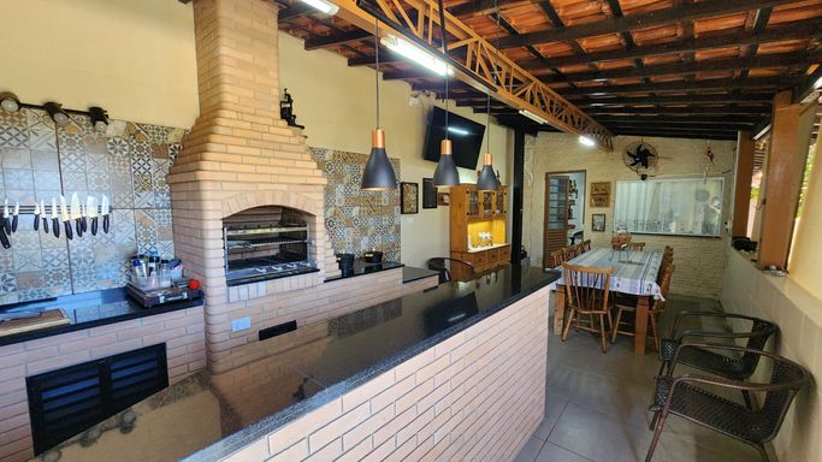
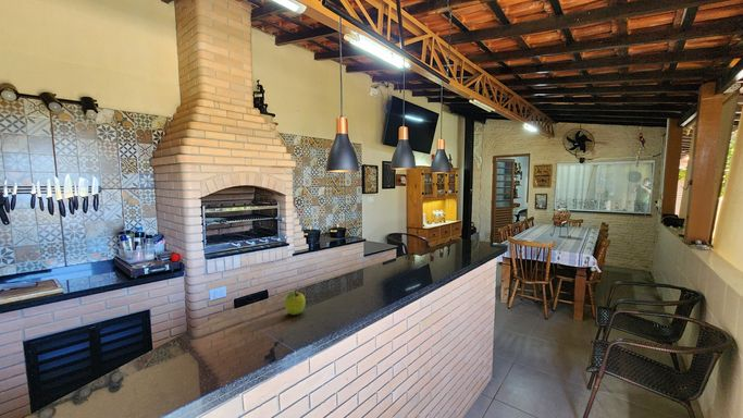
+ fruit [284,290,307,316]
